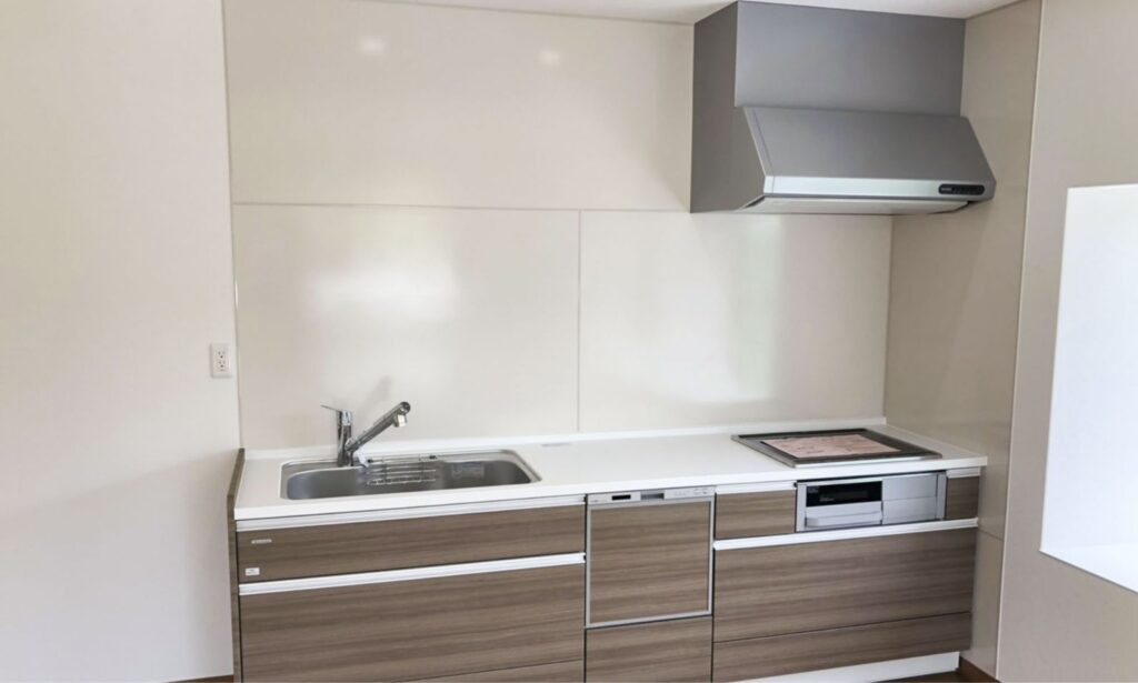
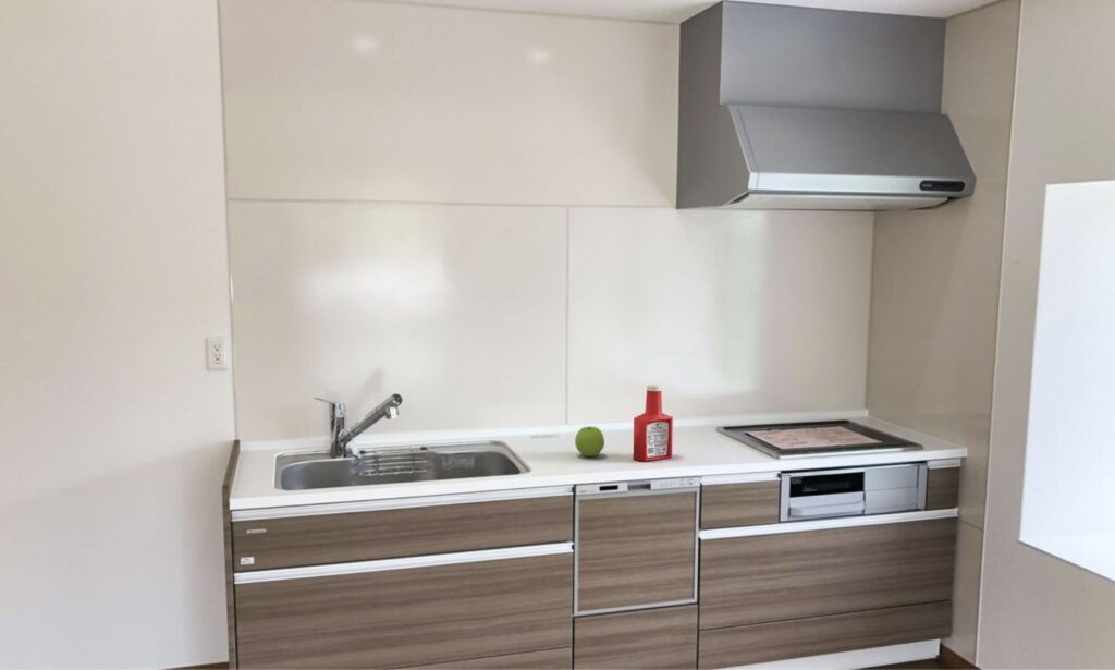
+ apple [574,425,605,458]
+ soap bottle [633,383,674,462]
